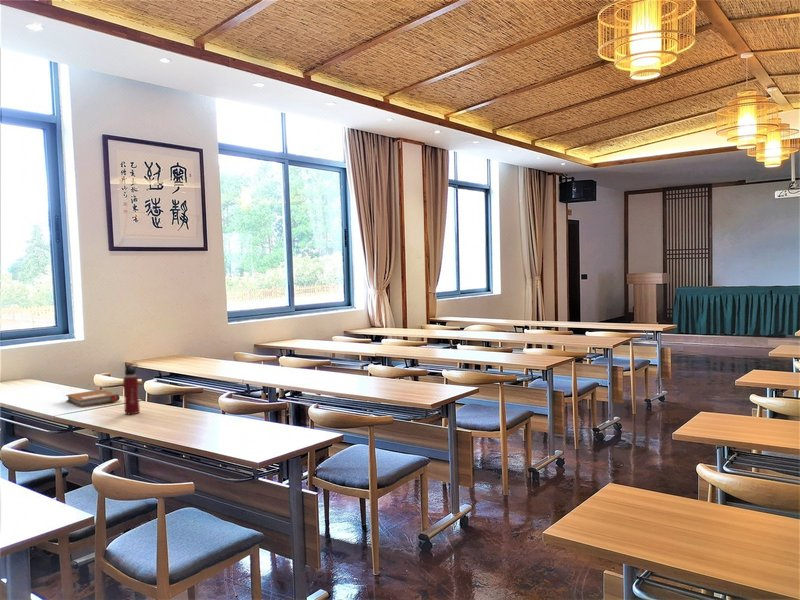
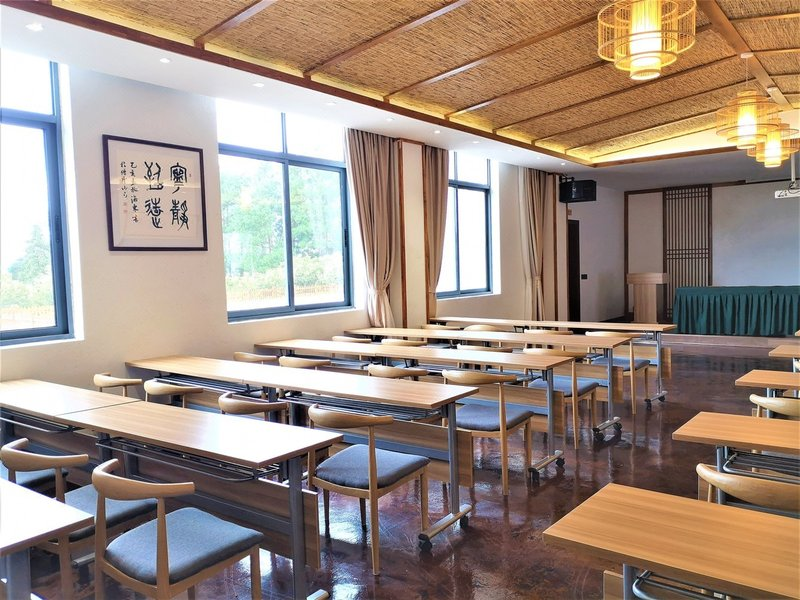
- water bottle [122,362,141,416]
- notebook [65,389,121,408]
